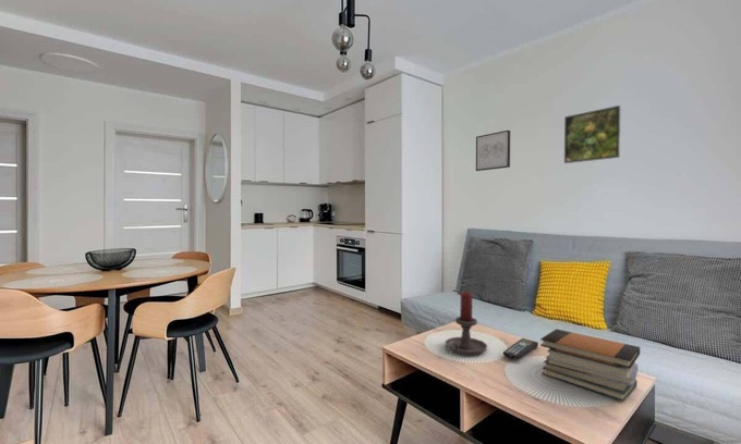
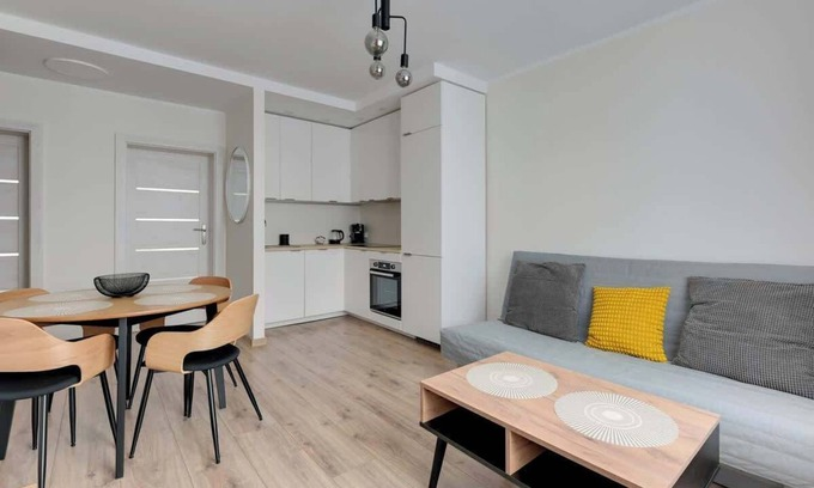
- book stack [539,328,641,403]
- remote control [502,337,539,360]
- wall art [475,130,511,172]
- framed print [563,104,622,164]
- candle holder [445,291,488,356]
